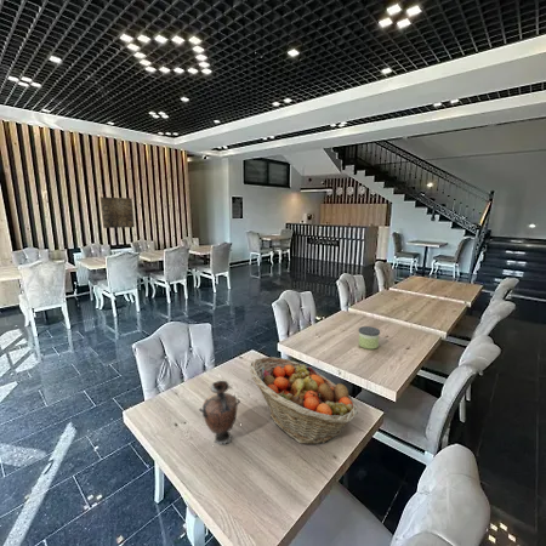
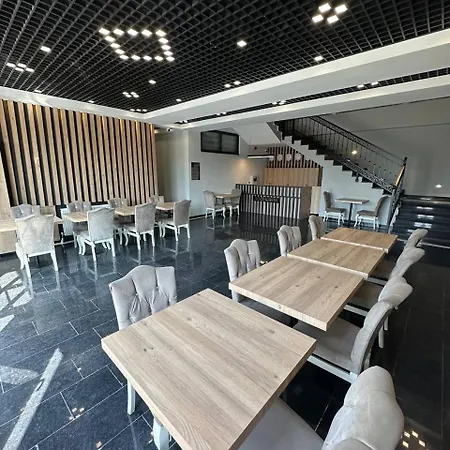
- candle [358,325,381,351]
- fruit basket [249,356,359,445]
- vase [198,380,241,447]
- wall art [99,195,135,229]
